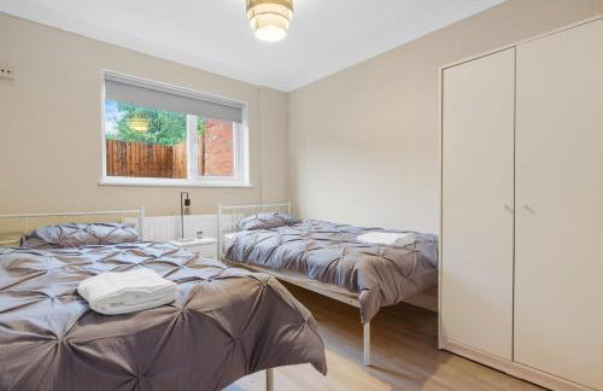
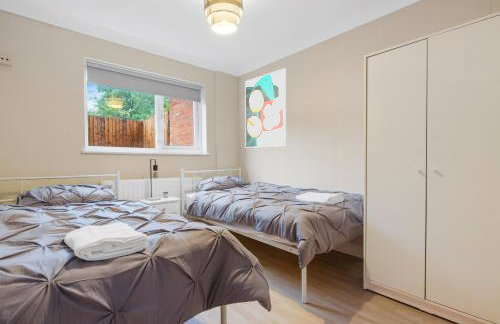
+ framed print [244,67,287,149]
